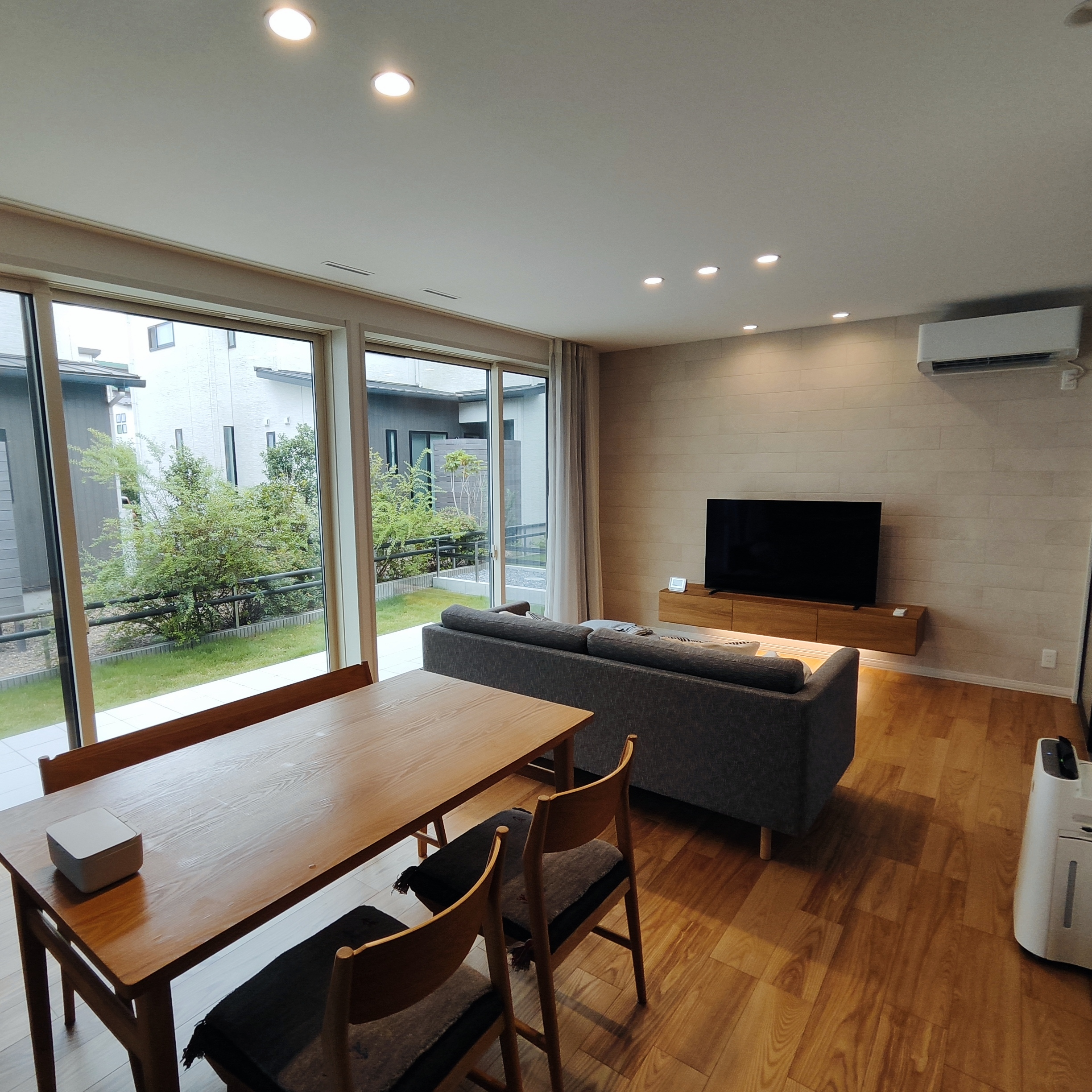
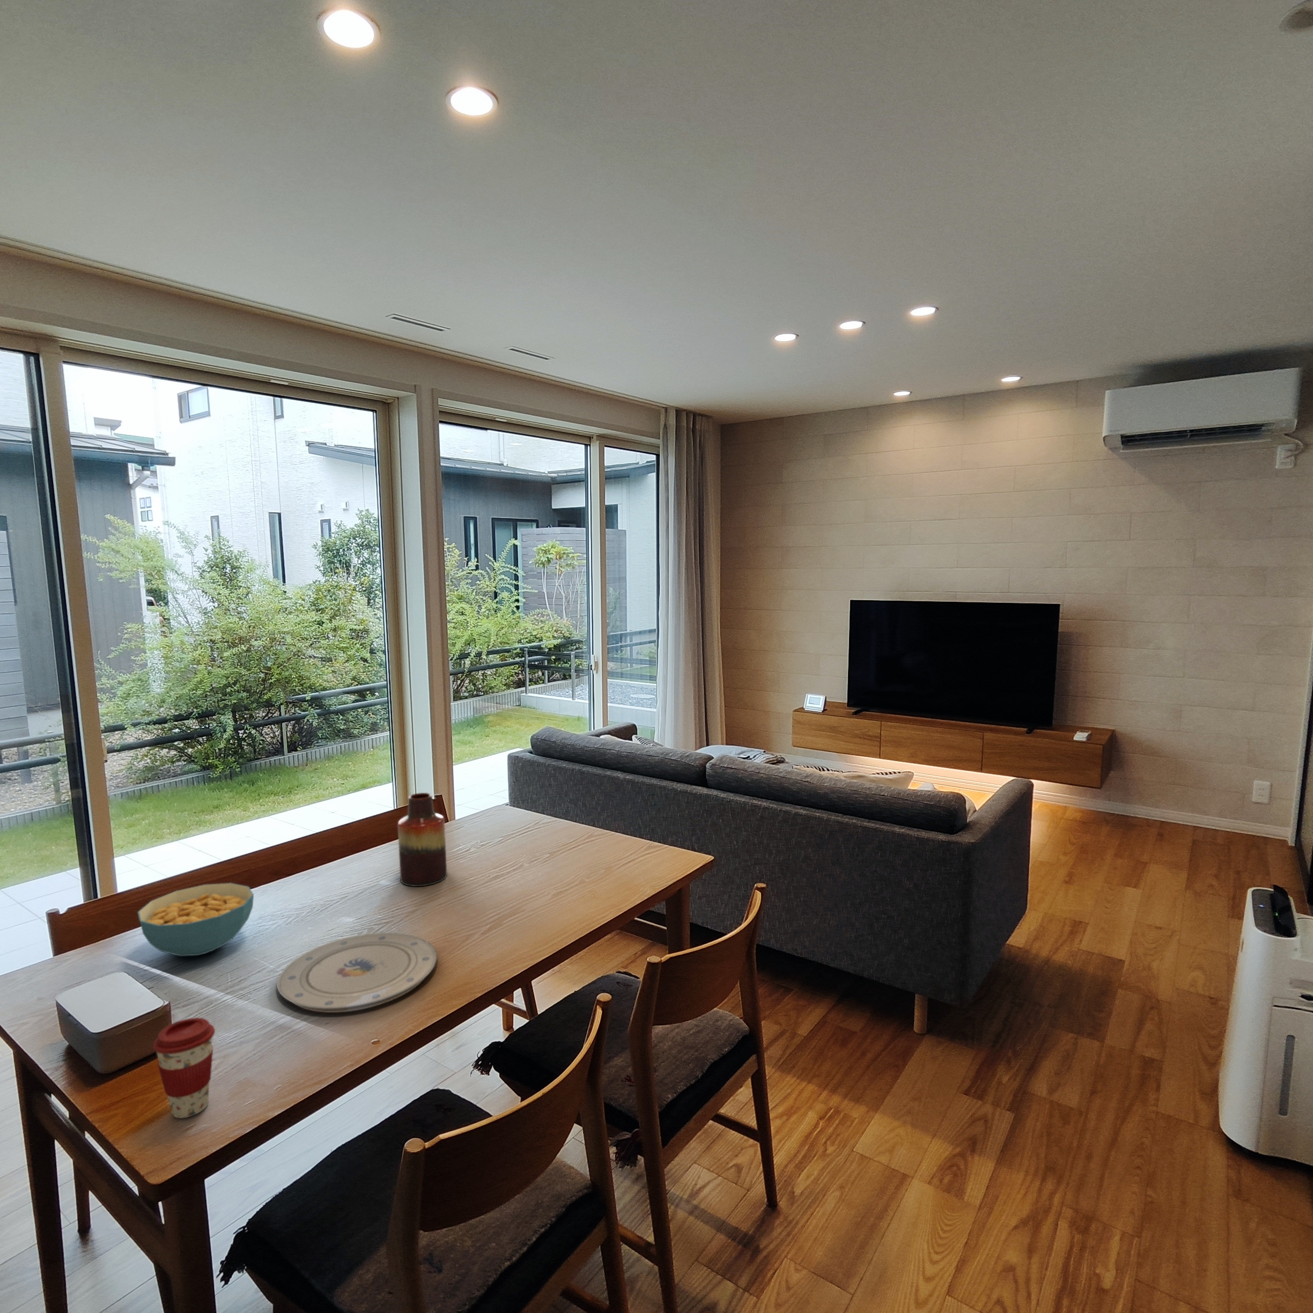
+ cereal bowl [137,883,254,957]
+ vase [398,792,447,887]
+ coffee cup [153,1017,215,1118]
+ plate [277,932,438,1014]
